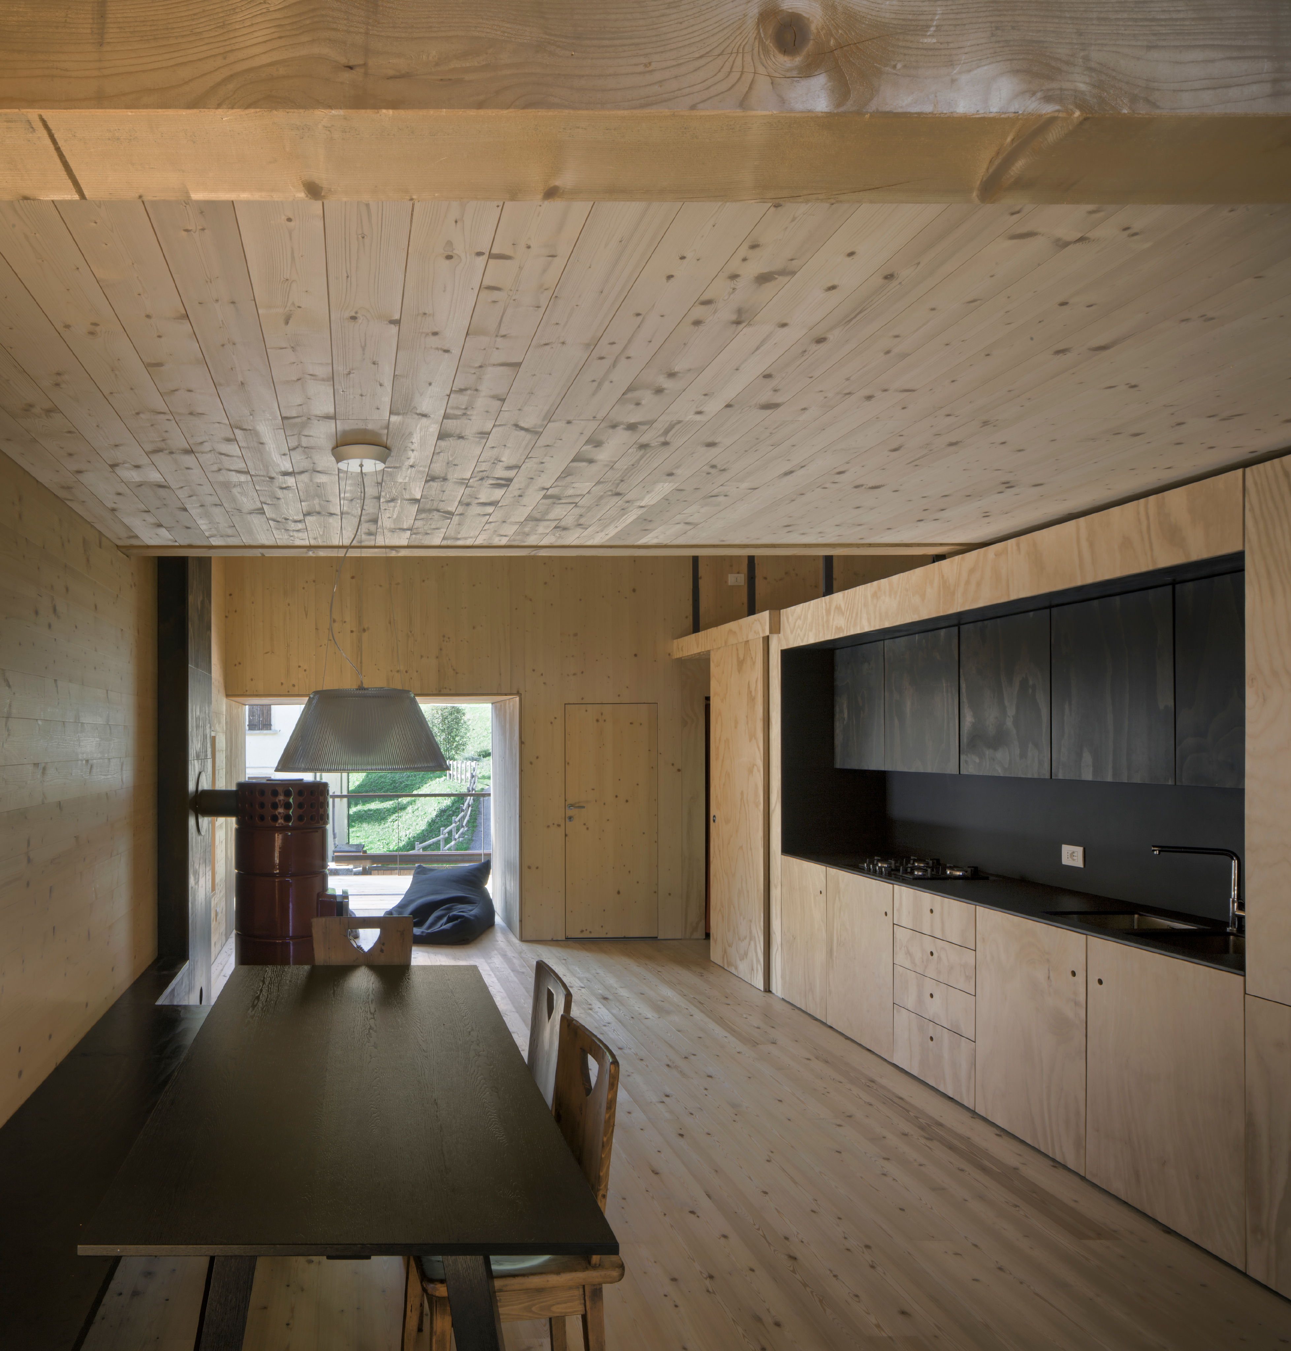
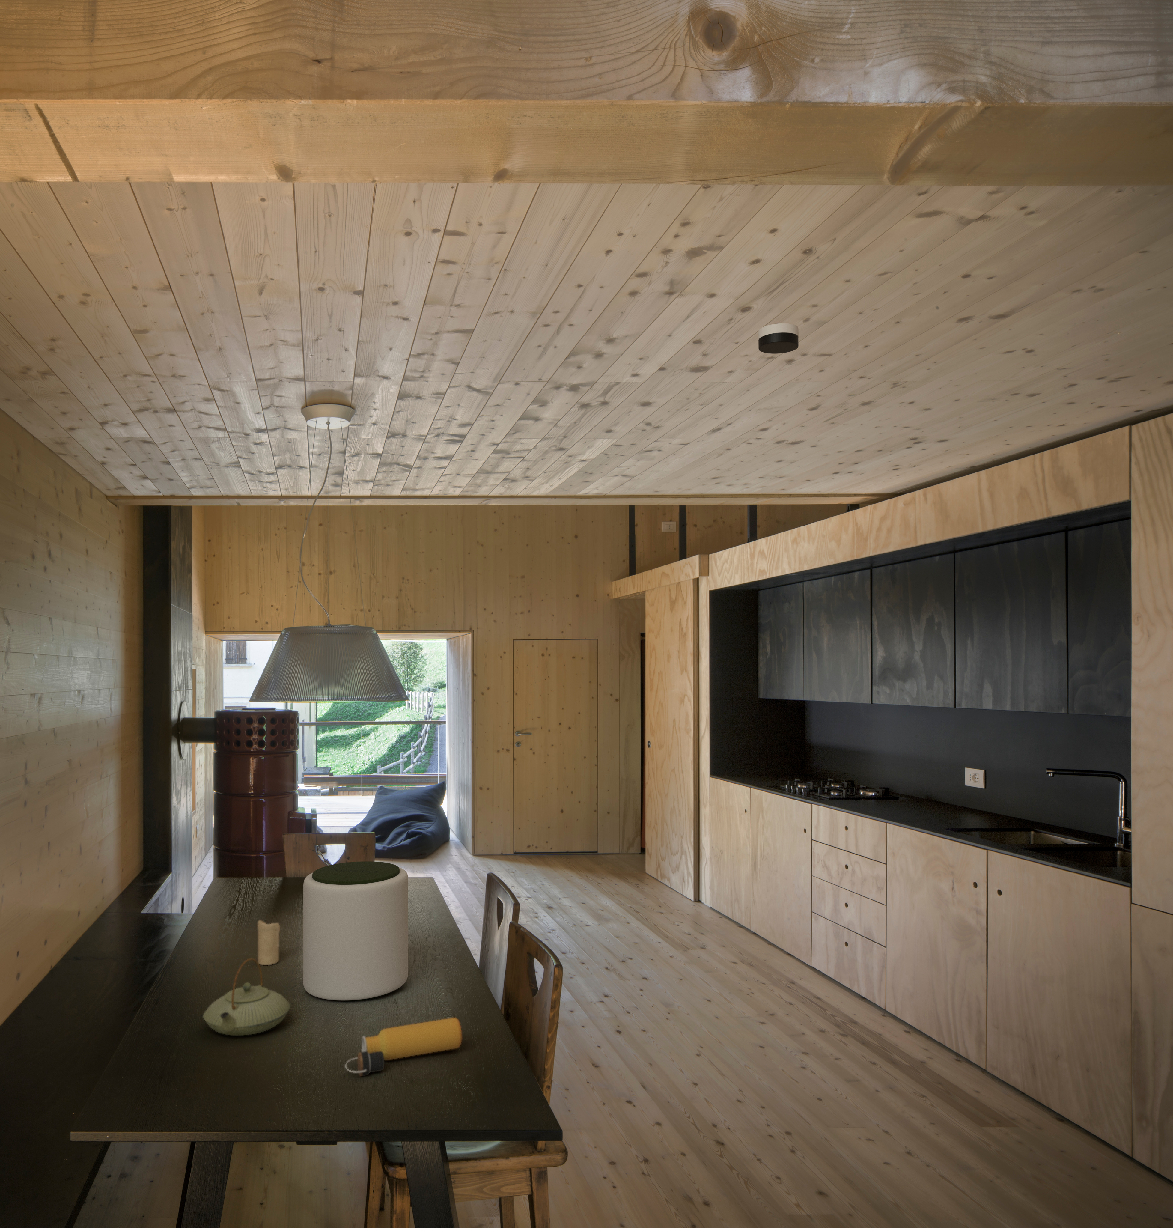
+ smoke detector [758,322,799,354]
+ candle [258,920,281,966]
+ teapot [203,958,291,1036]
+ plant pot [303,861,409,1002]
+ water bottle [344,1017,463,1077]
